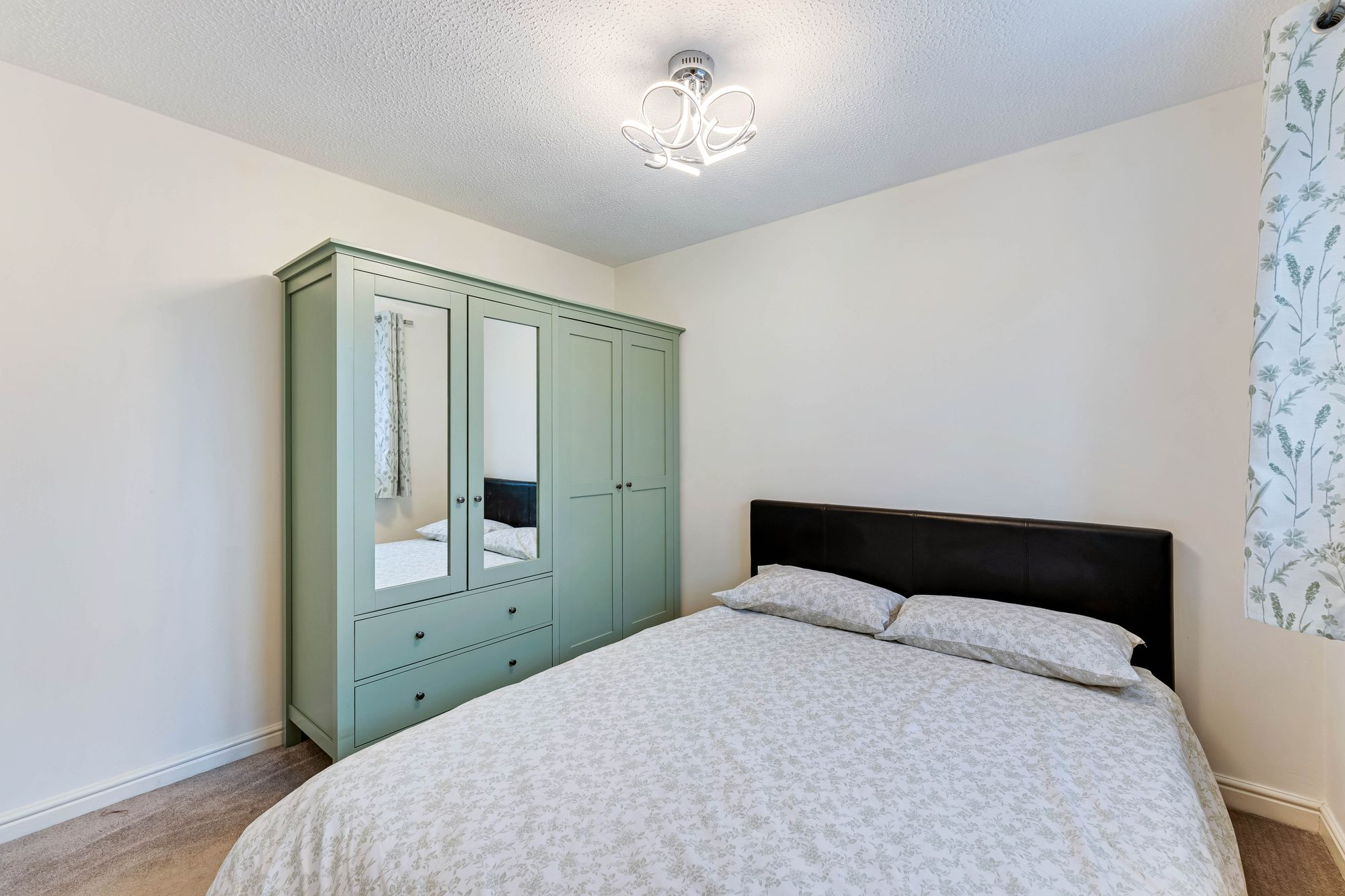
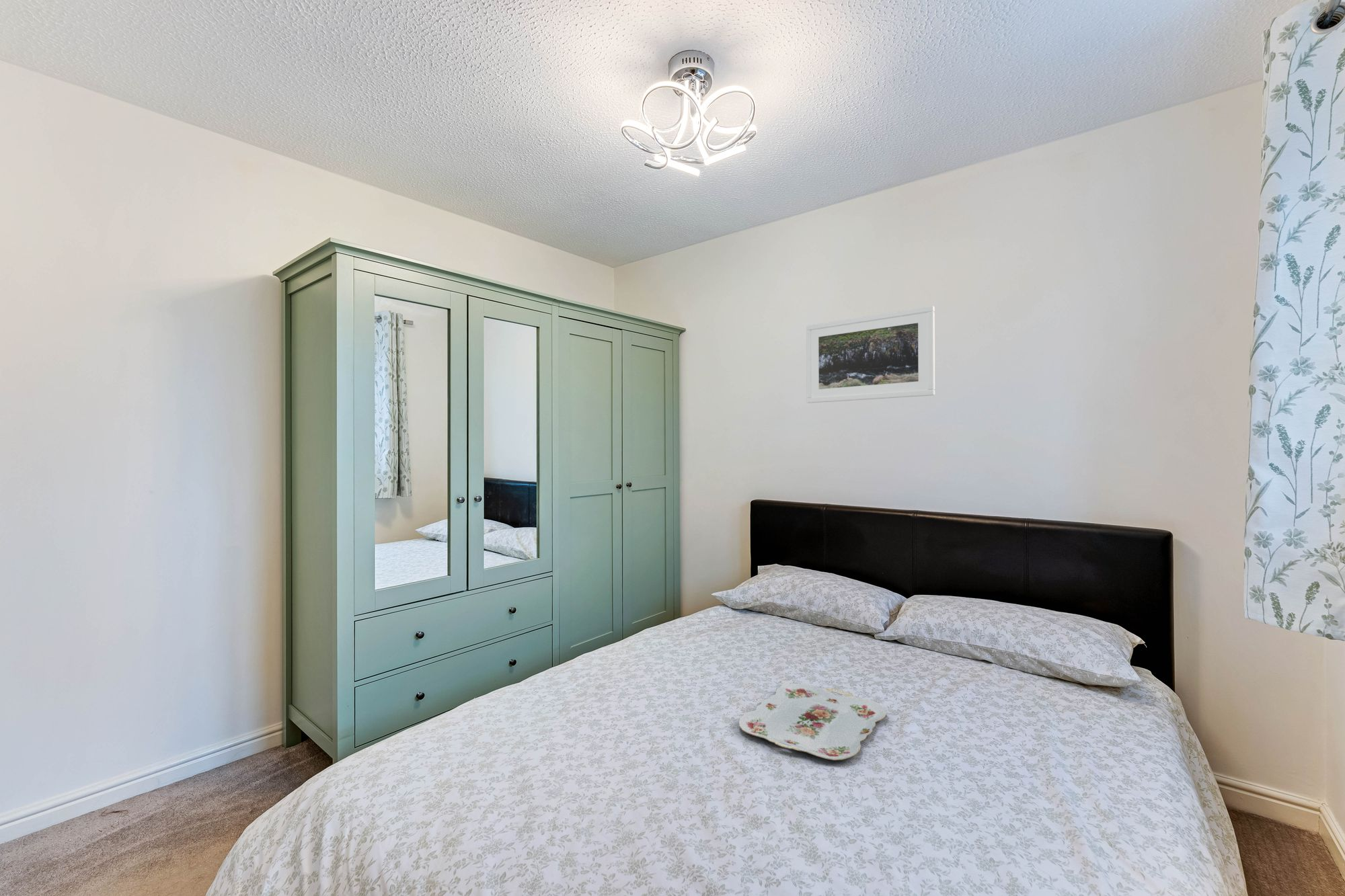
+ serving tray [738,683,888,761]
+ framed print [806,305,935,404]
